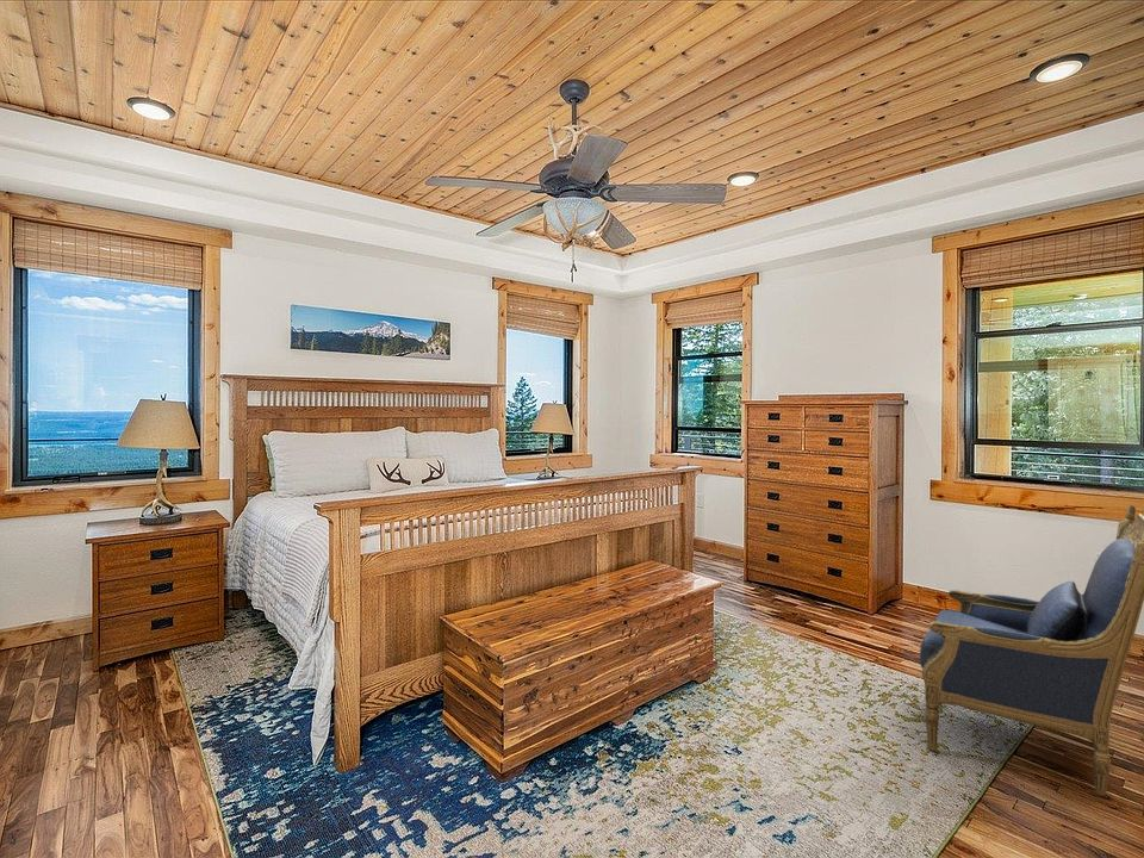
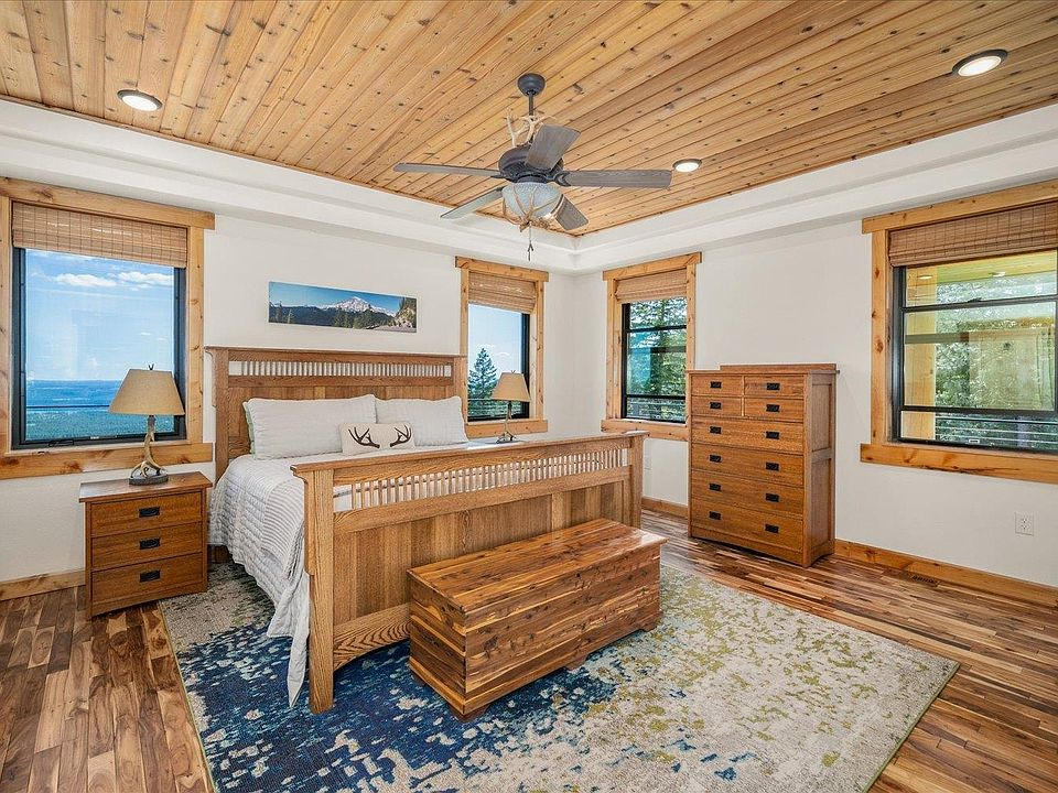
- armchair [919,504,1144,797]
